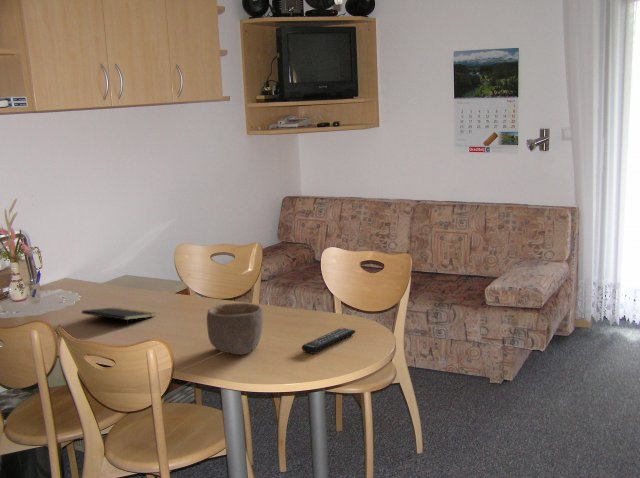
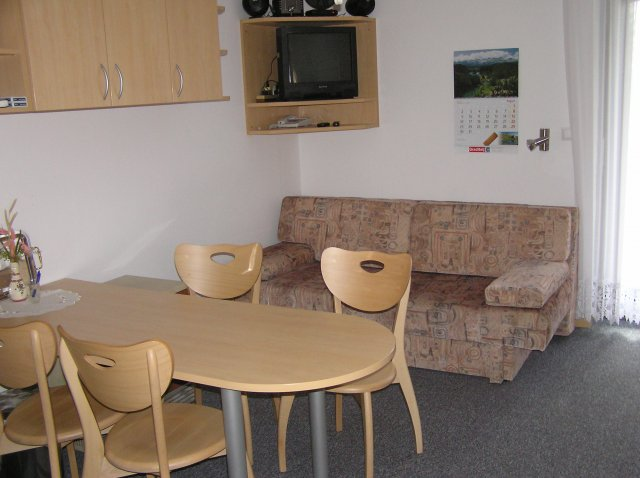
- remote control [301,327,356,354]
- notepad [81,307,156,329]
- bowl [206,302,264,356]
